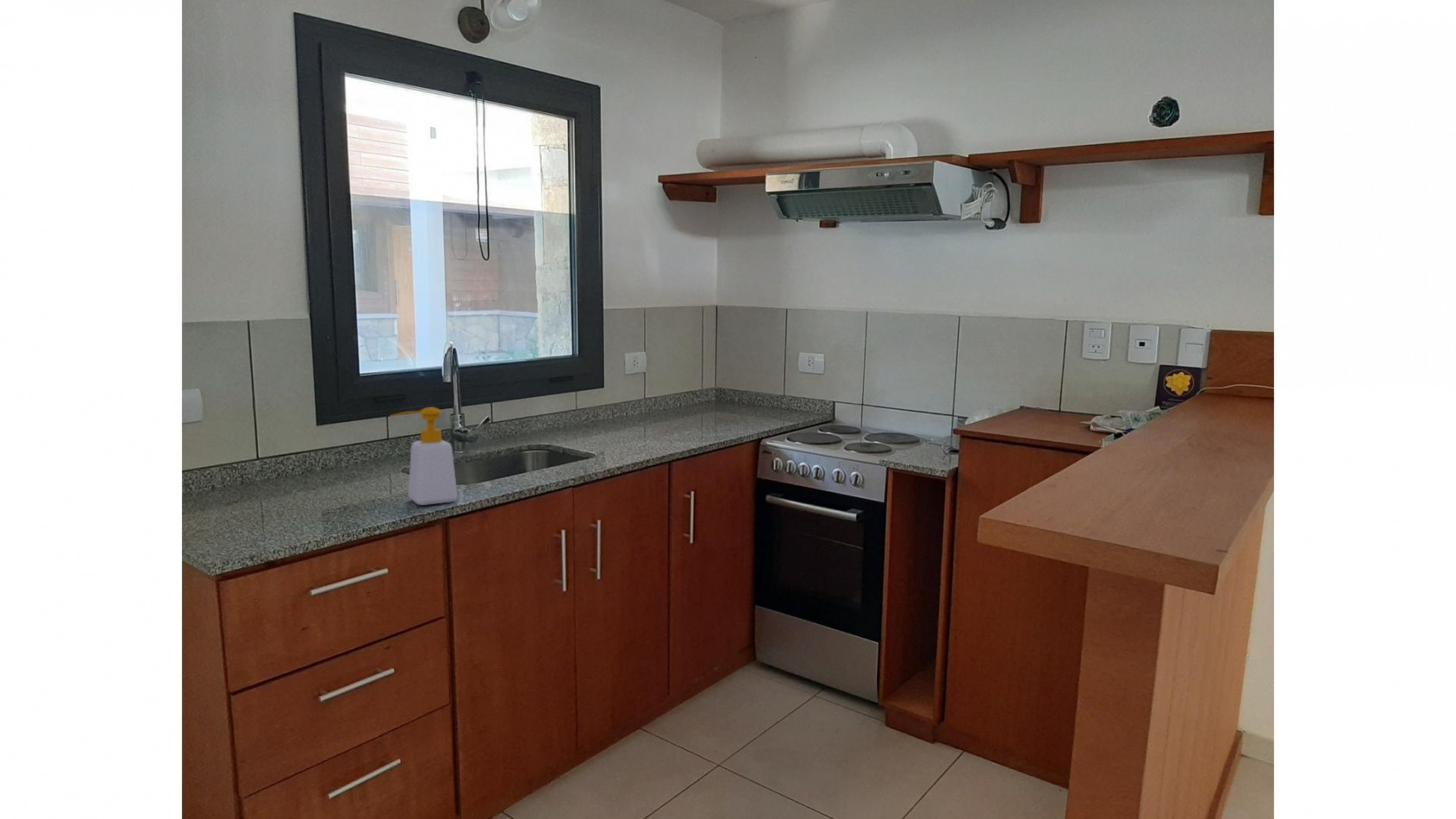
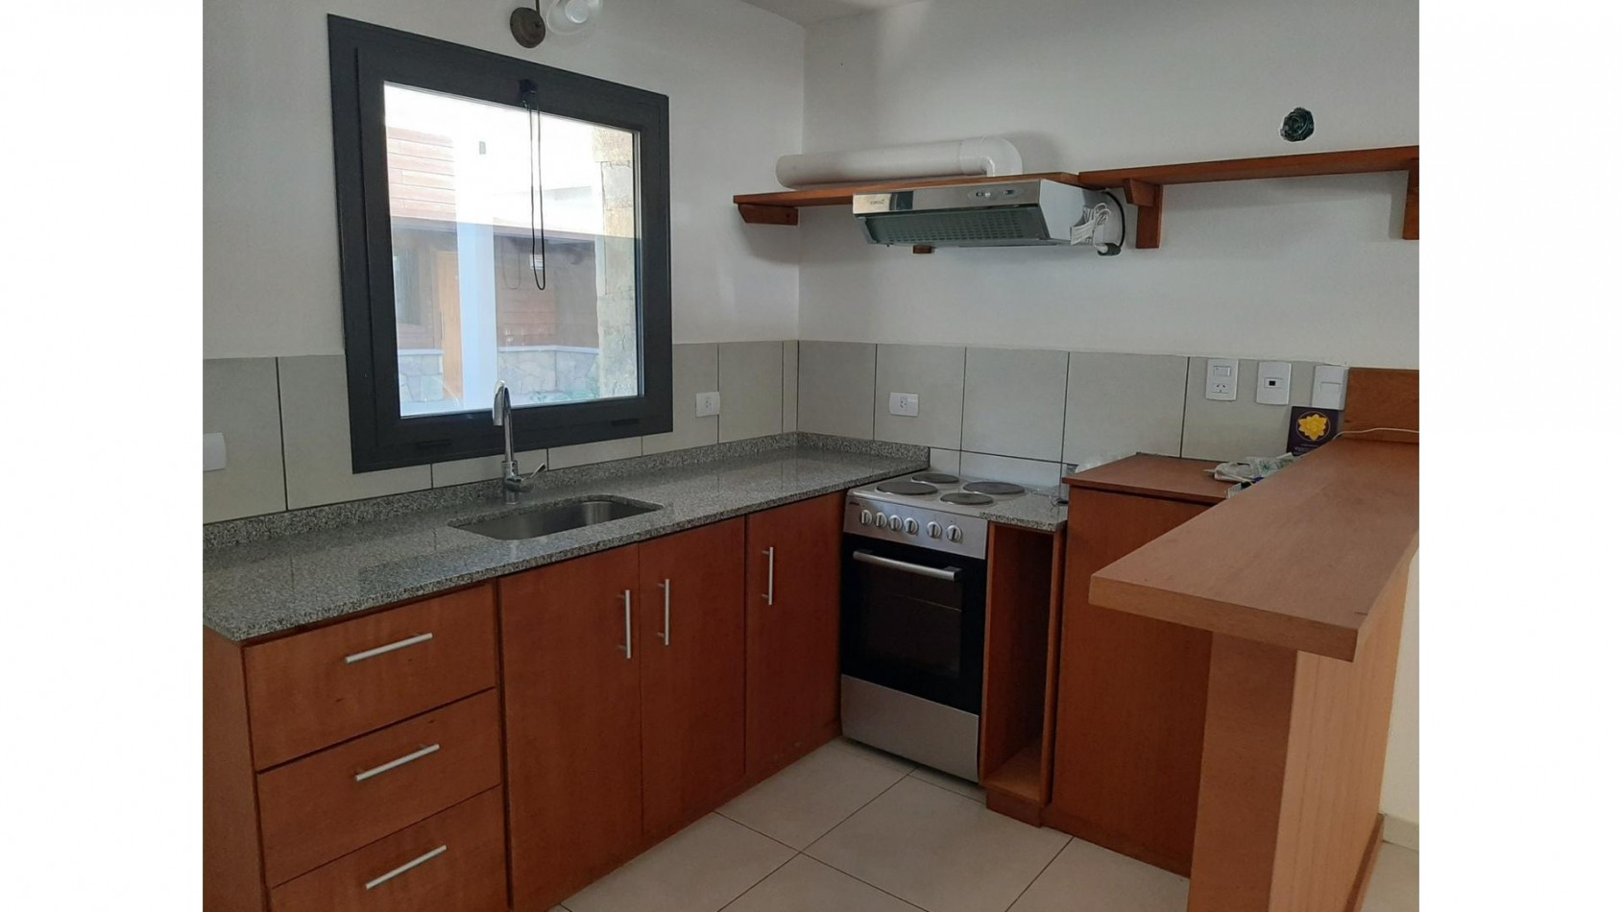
- soap bottle [390,406,459,506]
